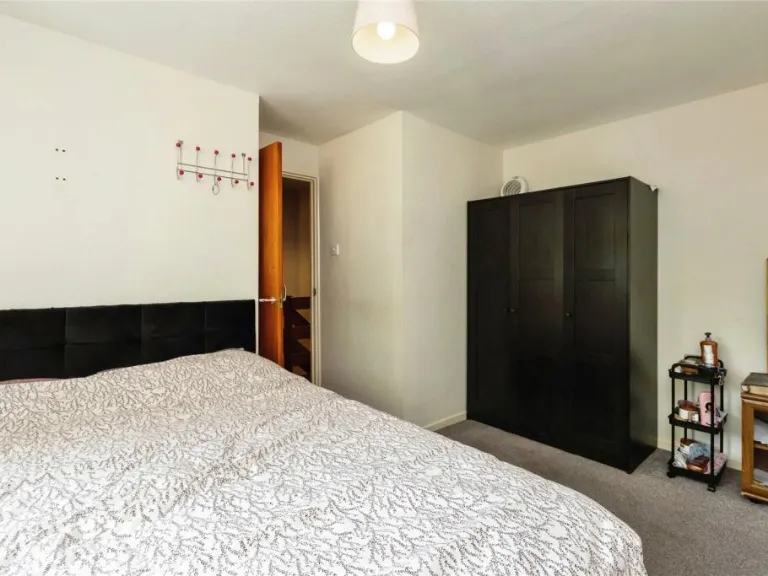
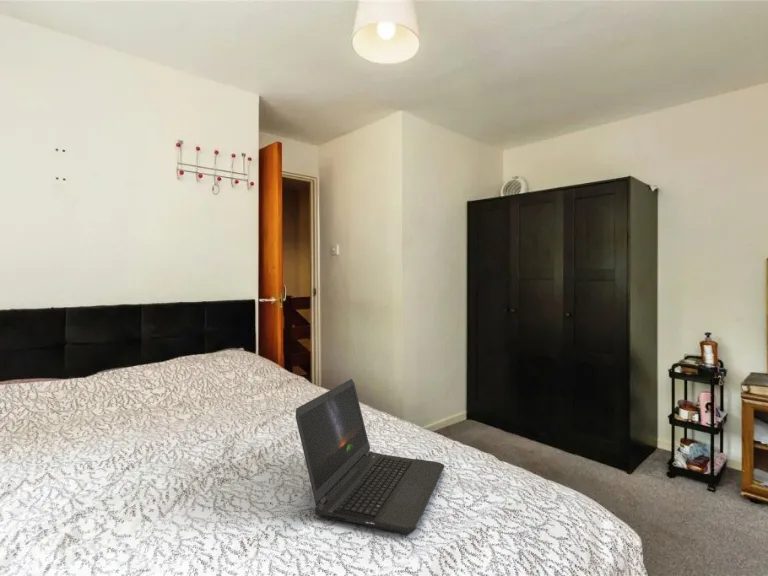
+ laptop computer [295,378,446,535]
